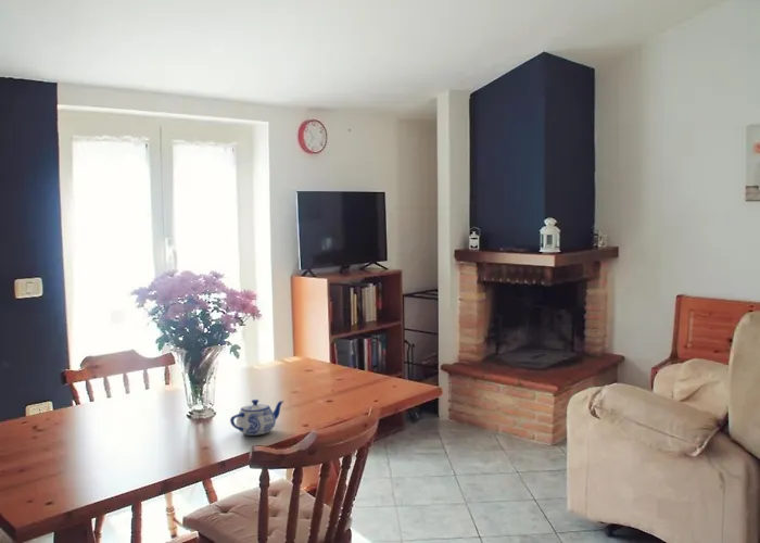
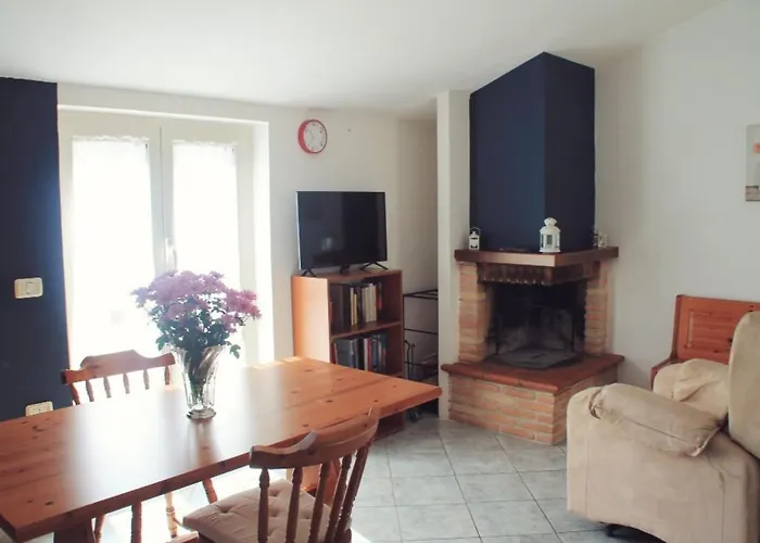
- teapot [229,399,284,437]
